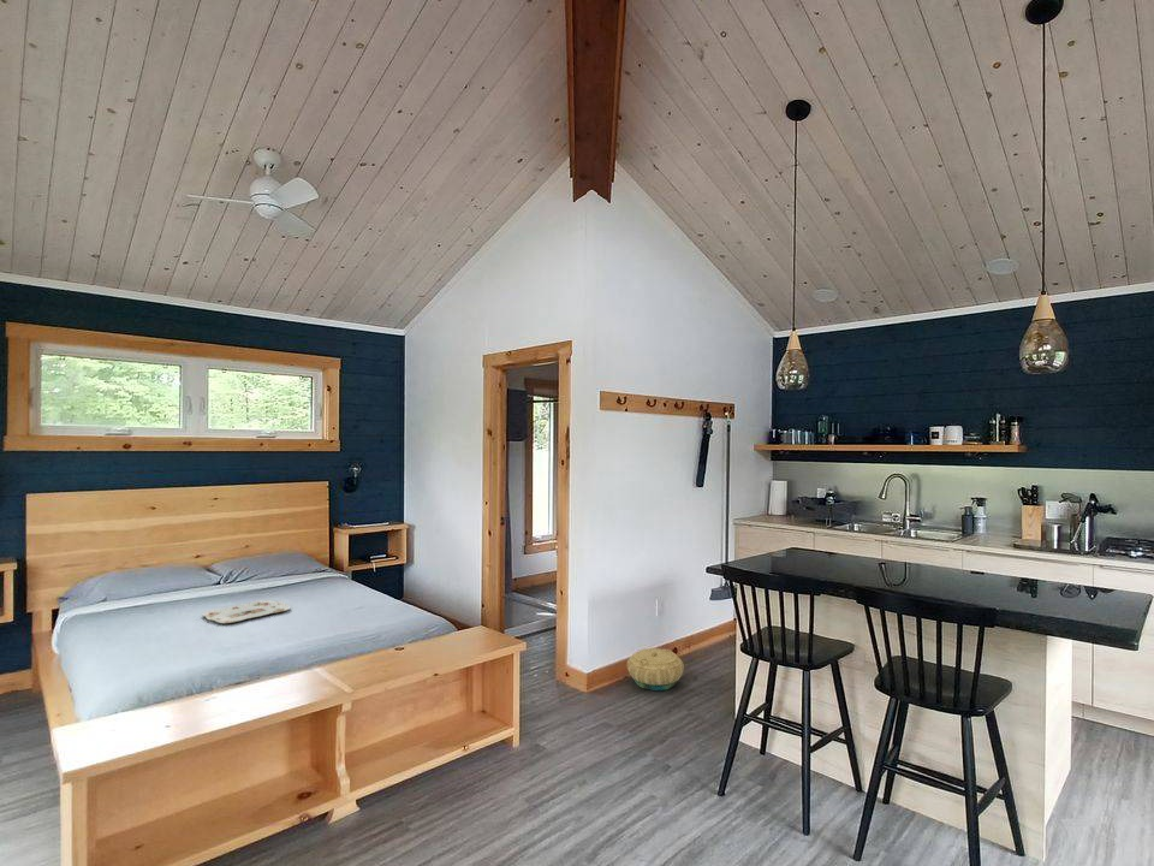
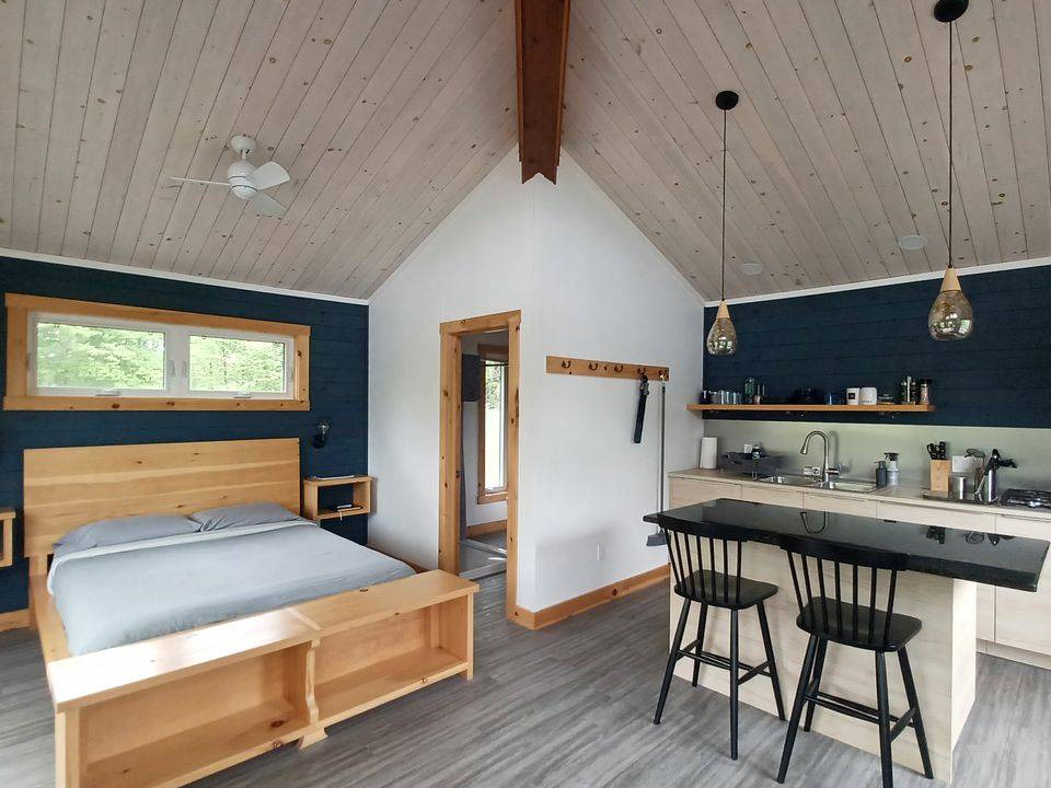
- serving tray [201,599,291,624]
- basket [626,647,685,692]
